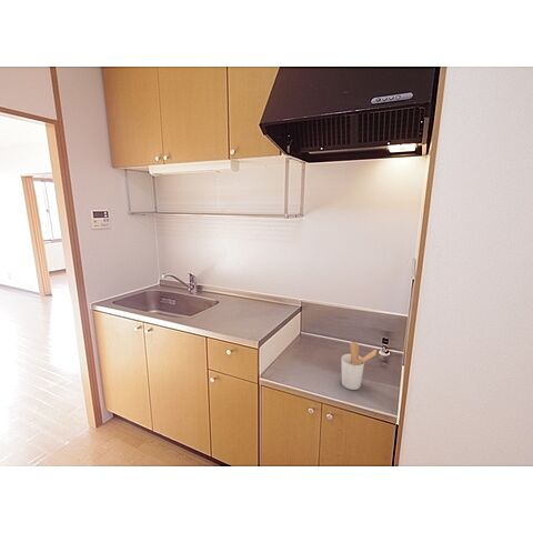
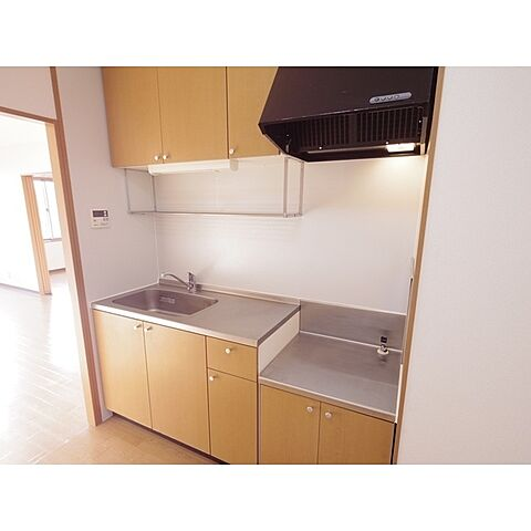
- utensil holder [341,341,378,391]
